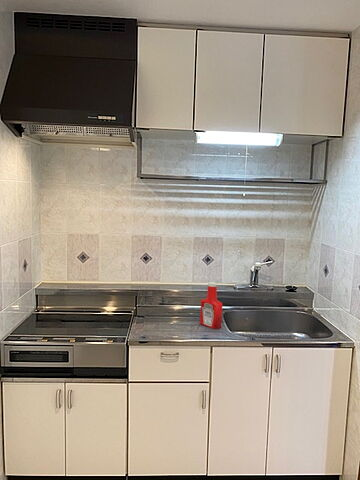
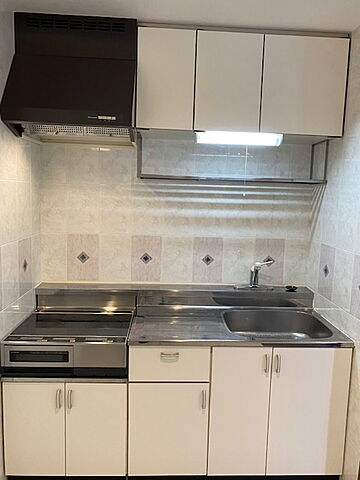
- soap bottle [199,281,223,330]
